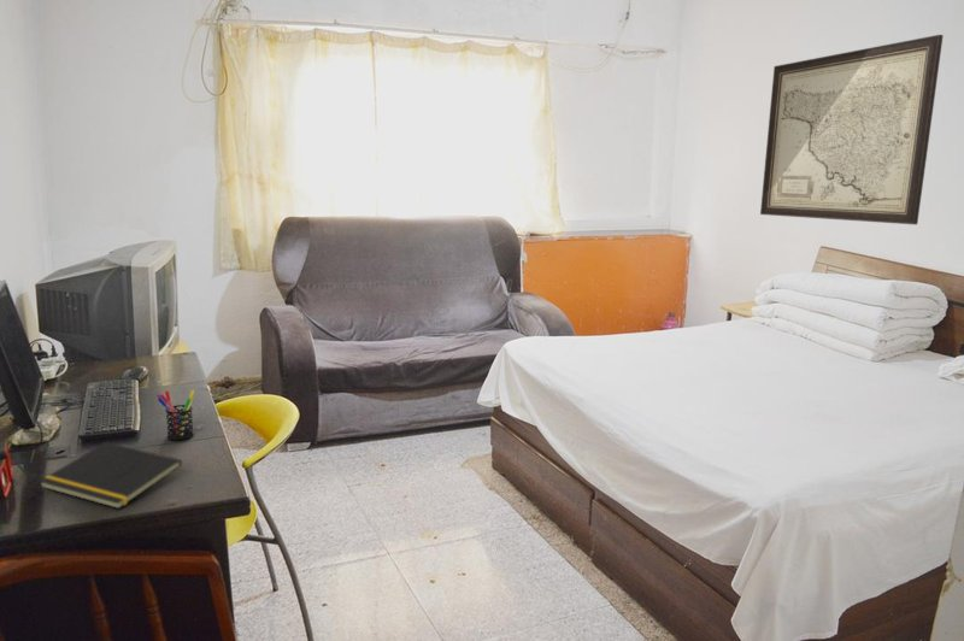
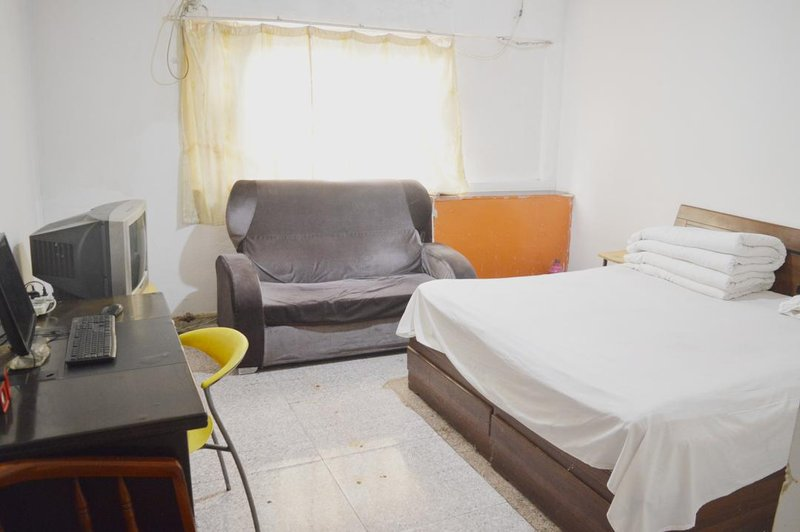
- pen holder [155,388,195,442]
- wall art [759,34,945,225]
- notepad [37,441,183,510]
